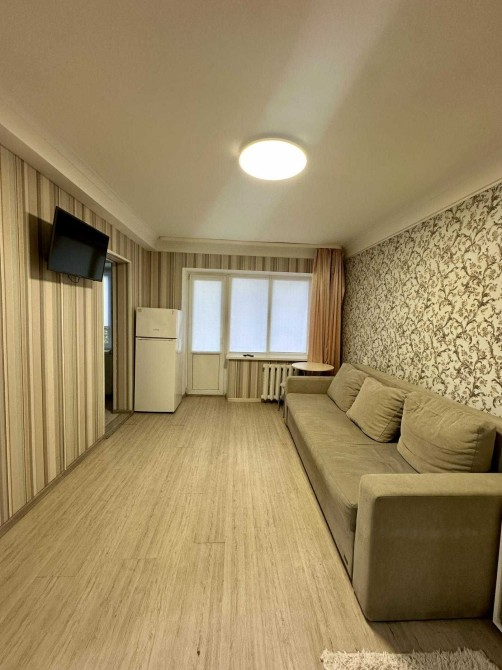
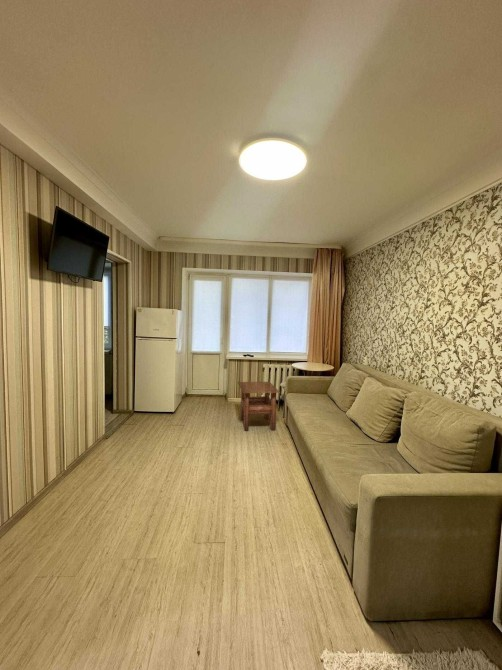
+ side table [237,381,281,432]
